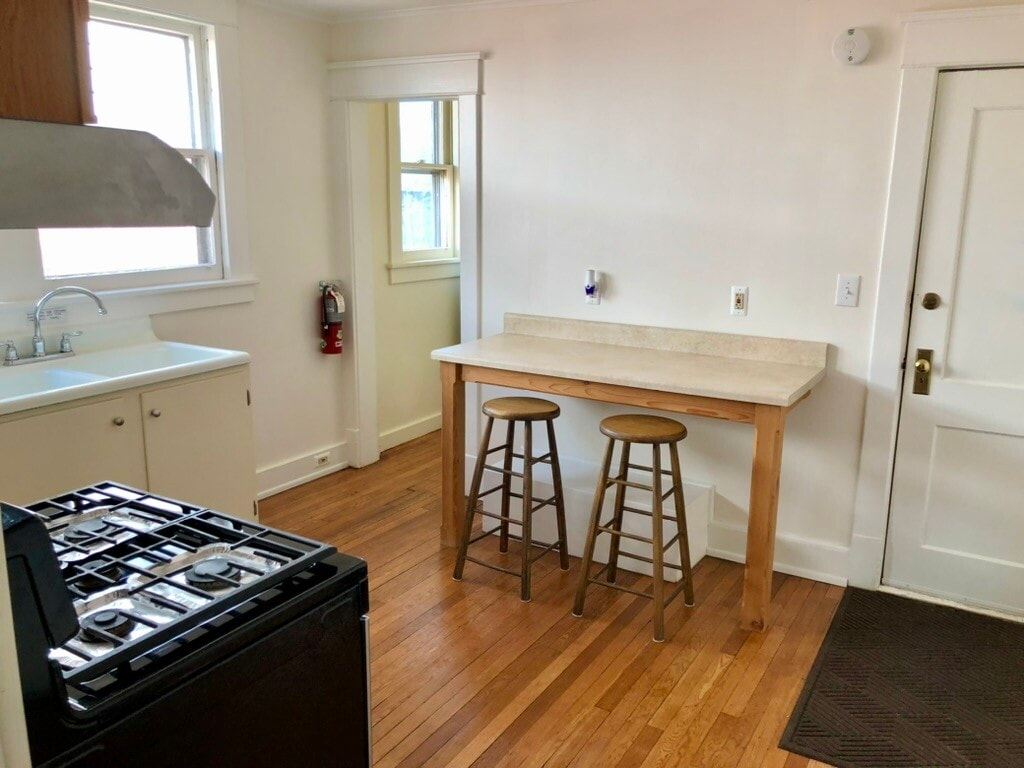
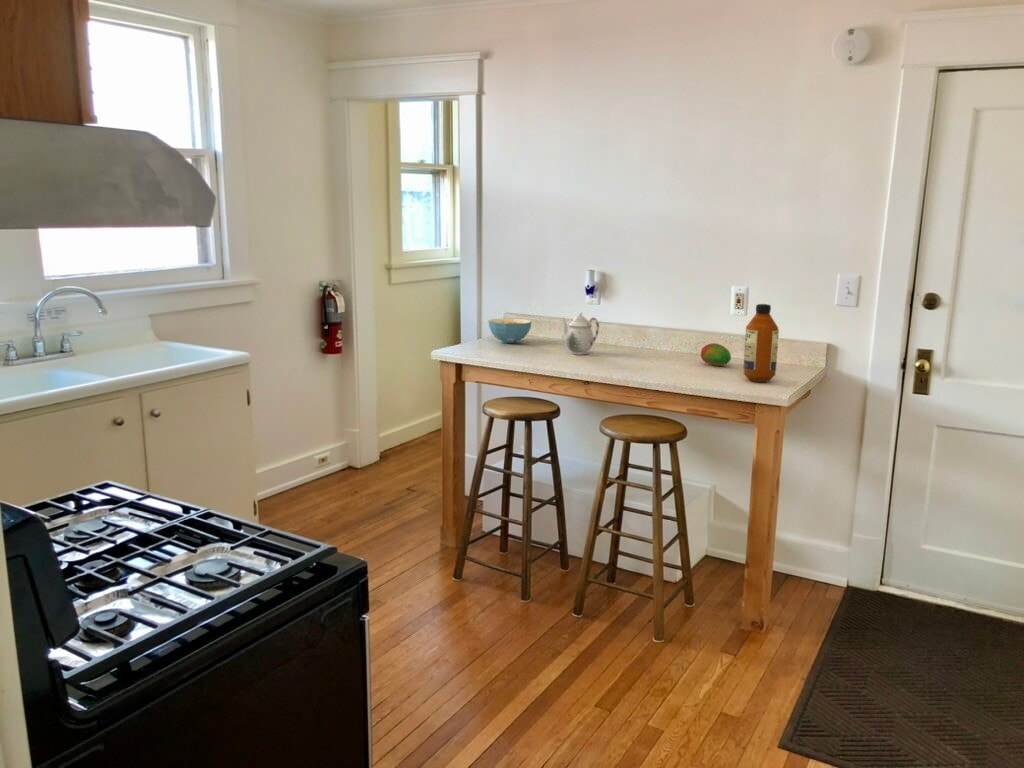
+ cereal bowl [487,317,532,344]
+ bottle [743,303,780,383]
+ teapot [560,311,600,356]
+ fruit [700,342,732,367]
